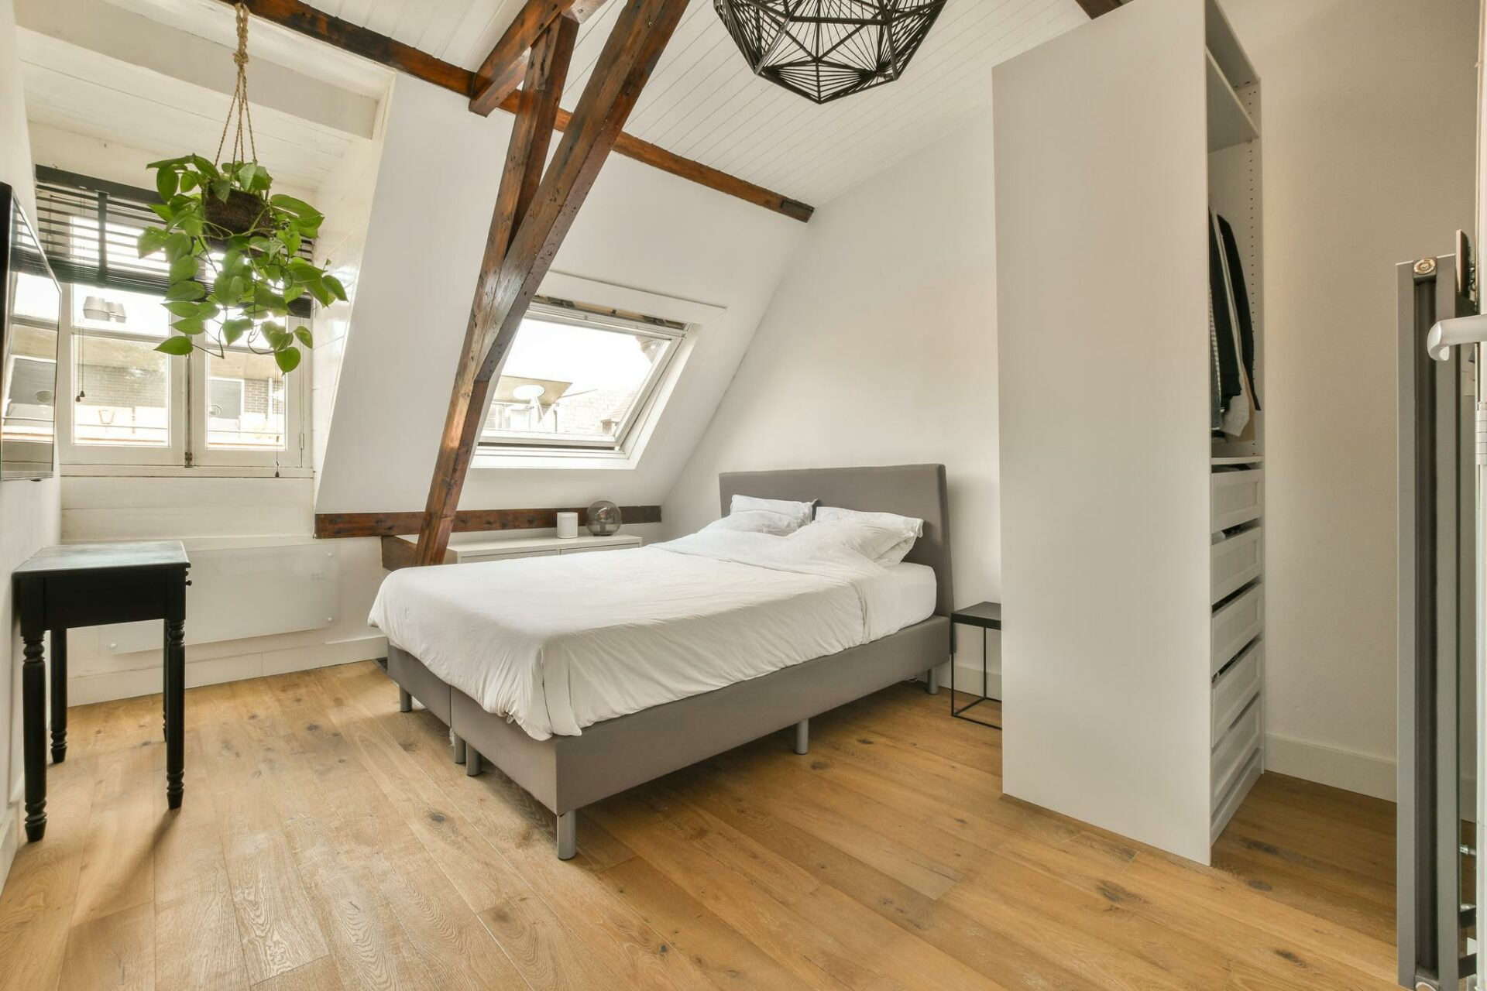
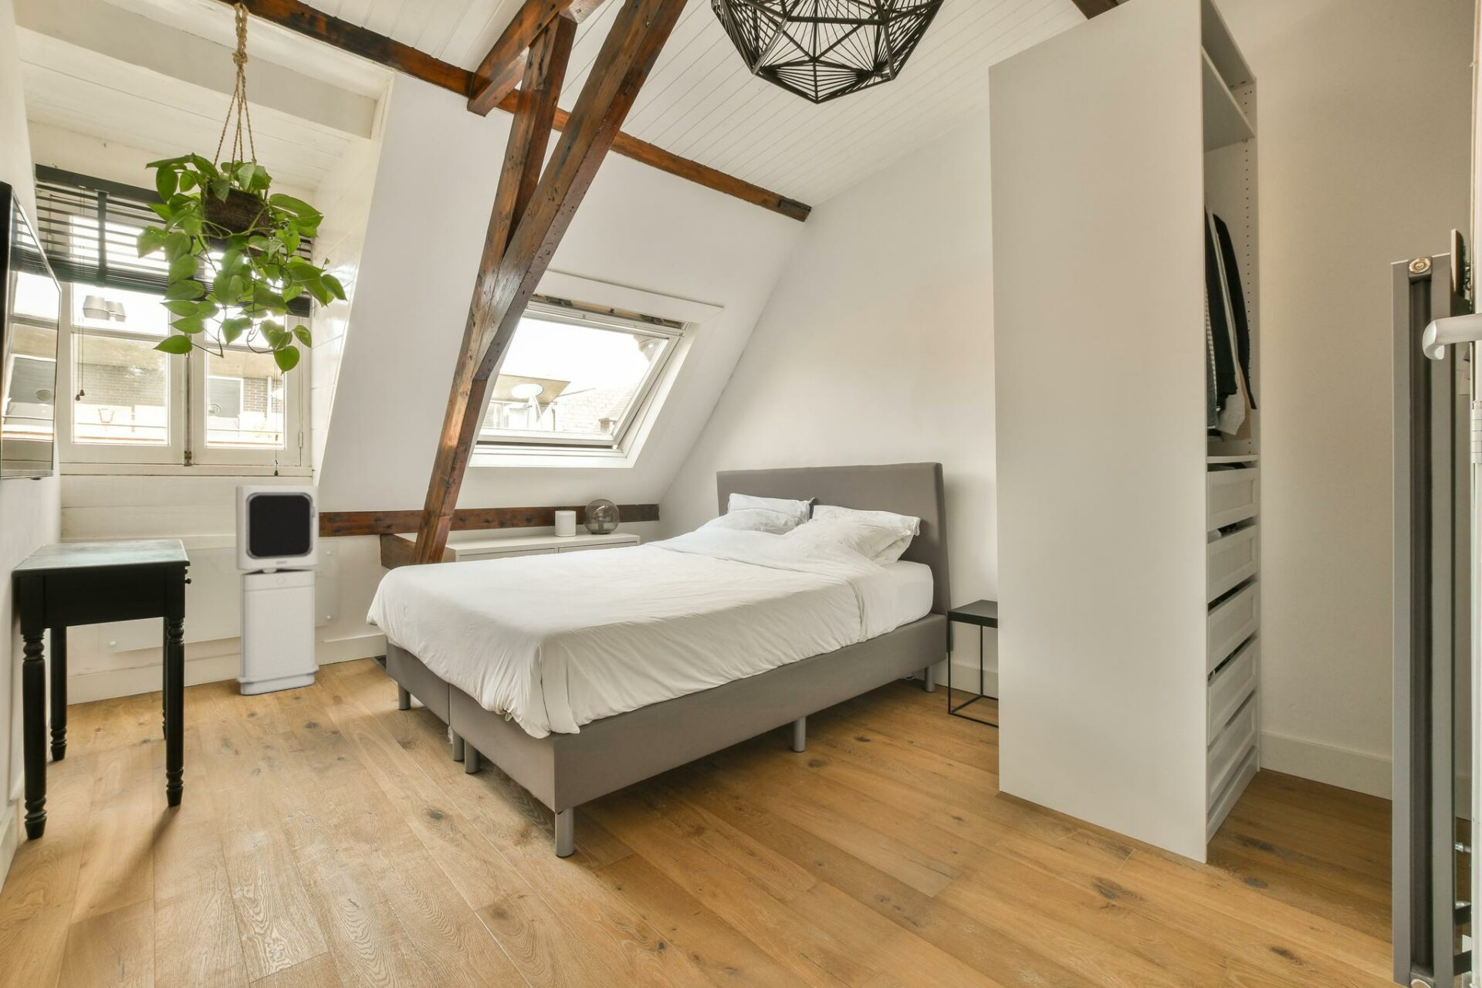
+ air purifier [235,484,320,696]
